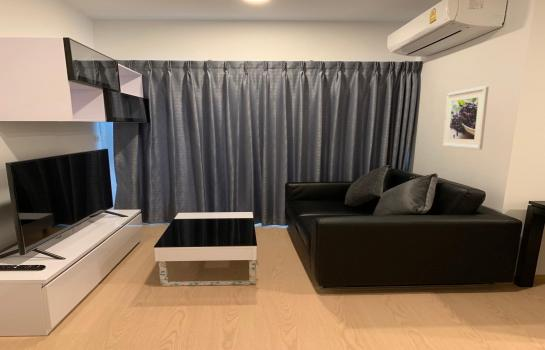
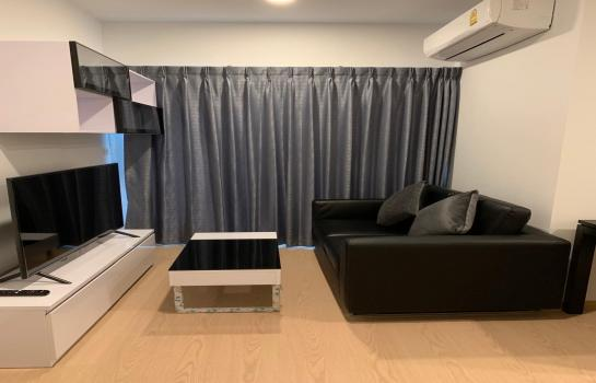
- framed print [442,85,490,151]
